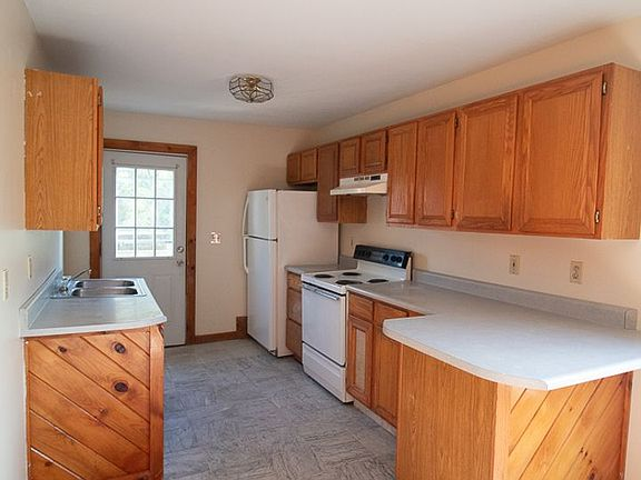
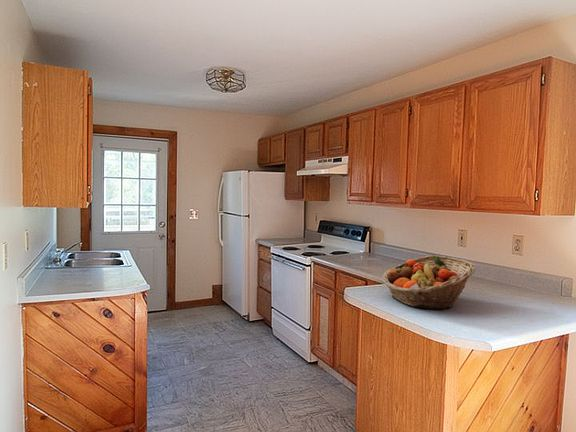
+ fruit basket [381,255,476,310]
